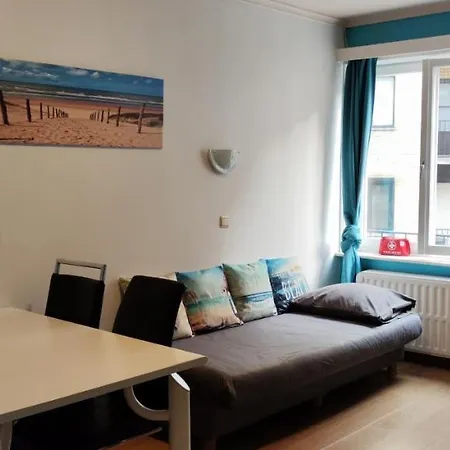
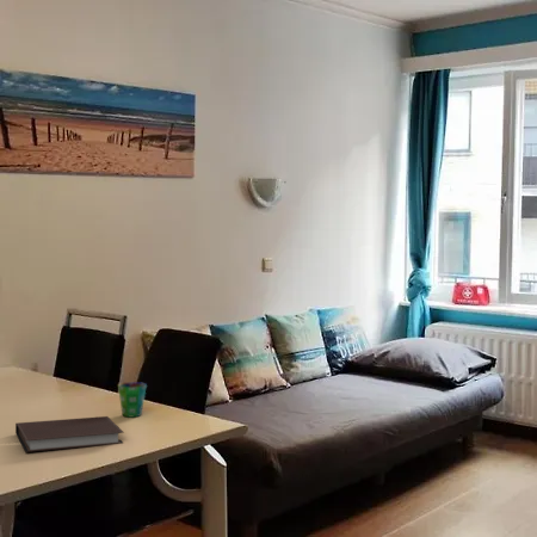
+ notebook [14,415,125,453]
+ cup [117,381,148,419]
